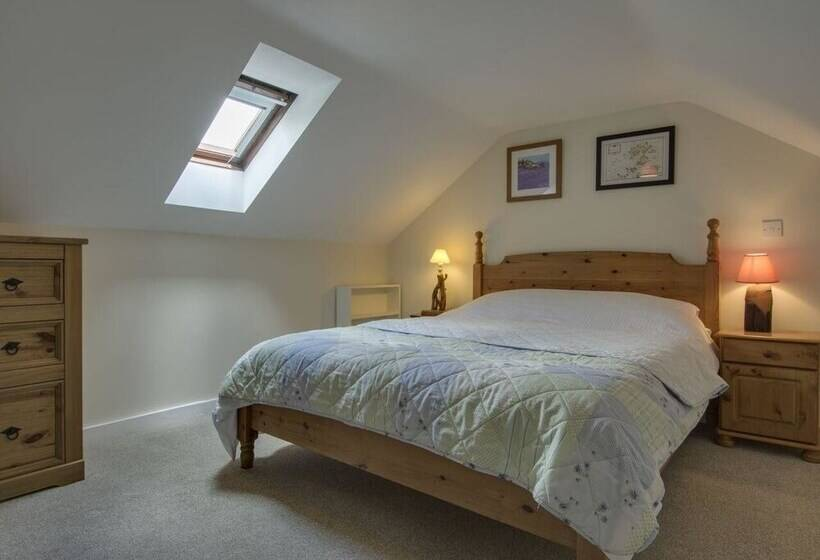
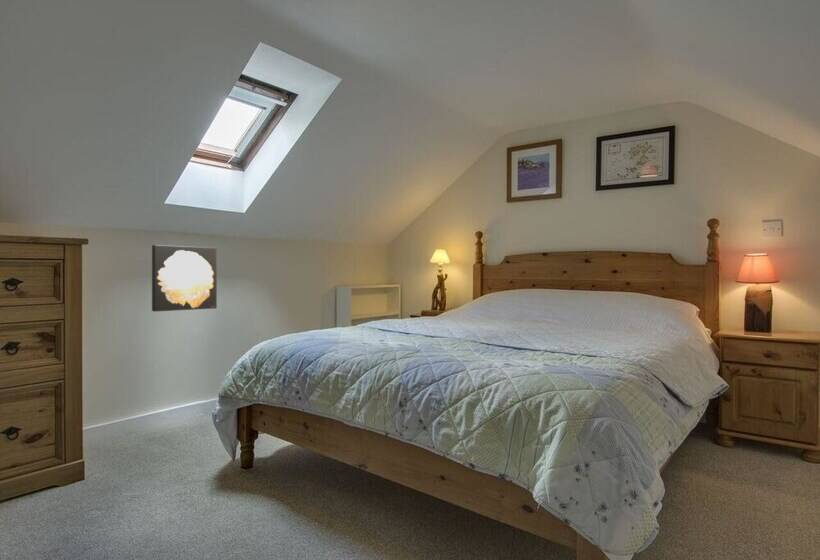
+ wall art [151,244,218,313]
